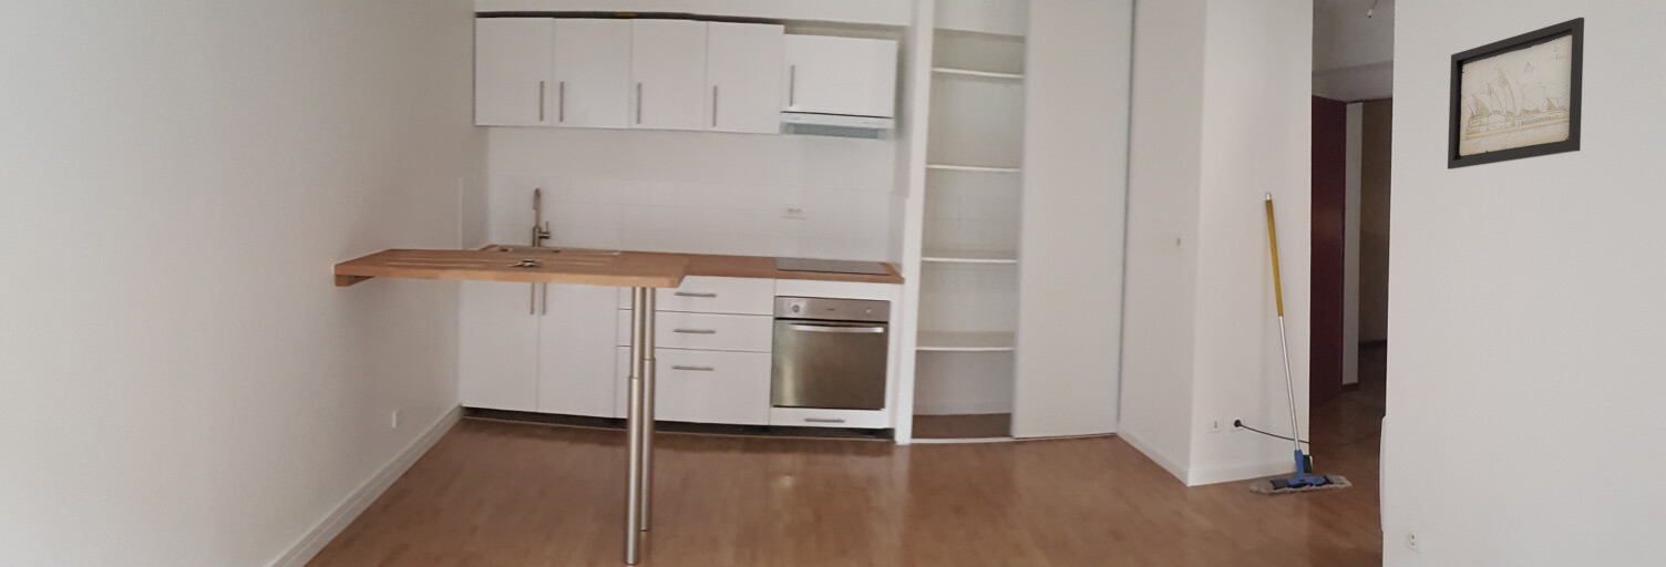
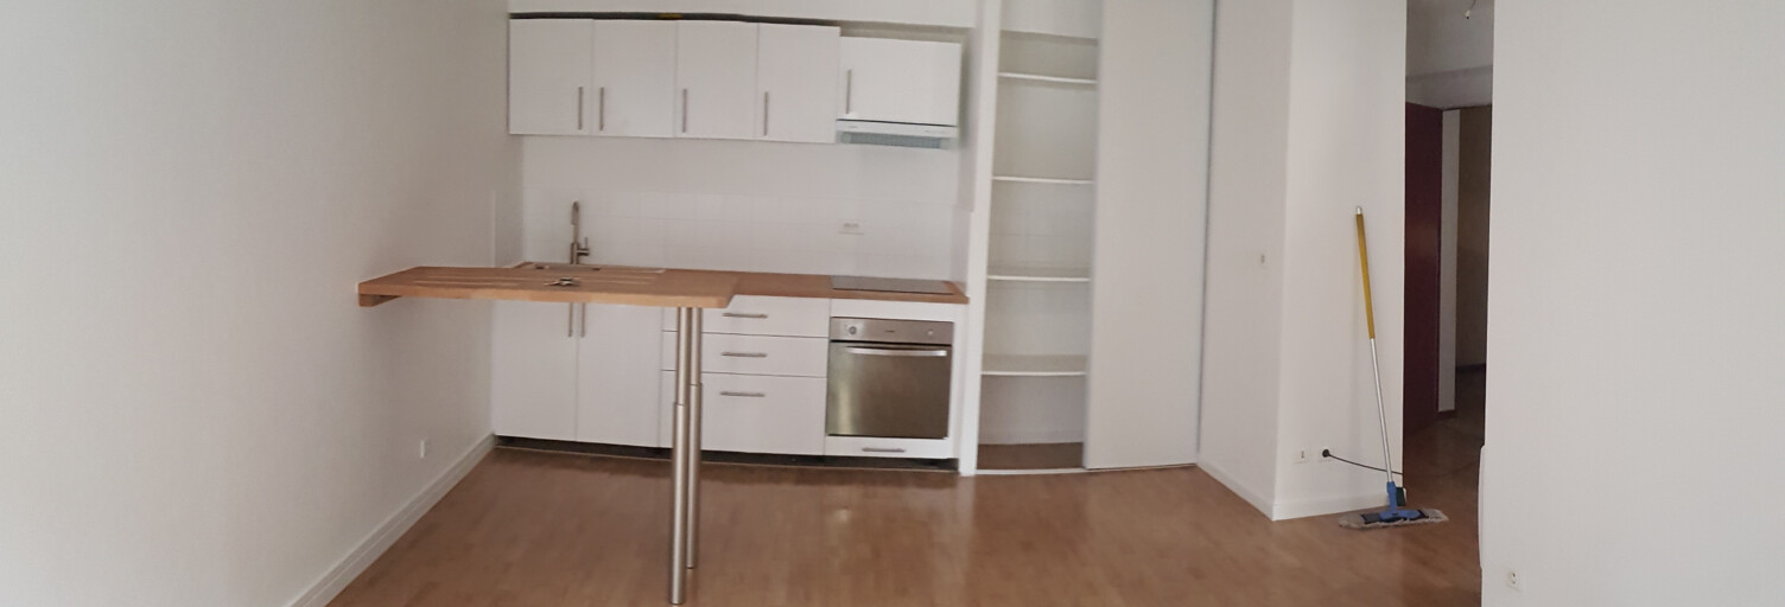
- wall art [1447,17,1585,171]
